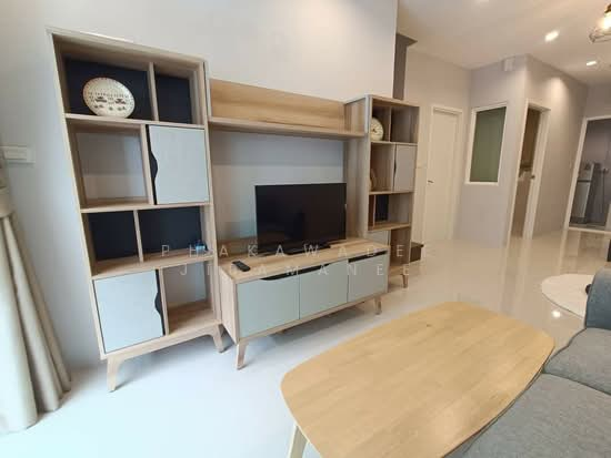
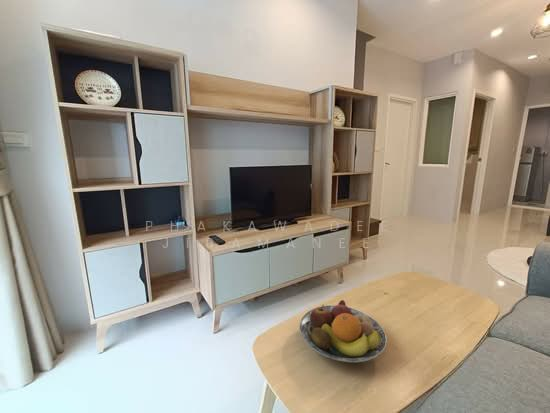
+ fruit bowl [298,299,387,363]
